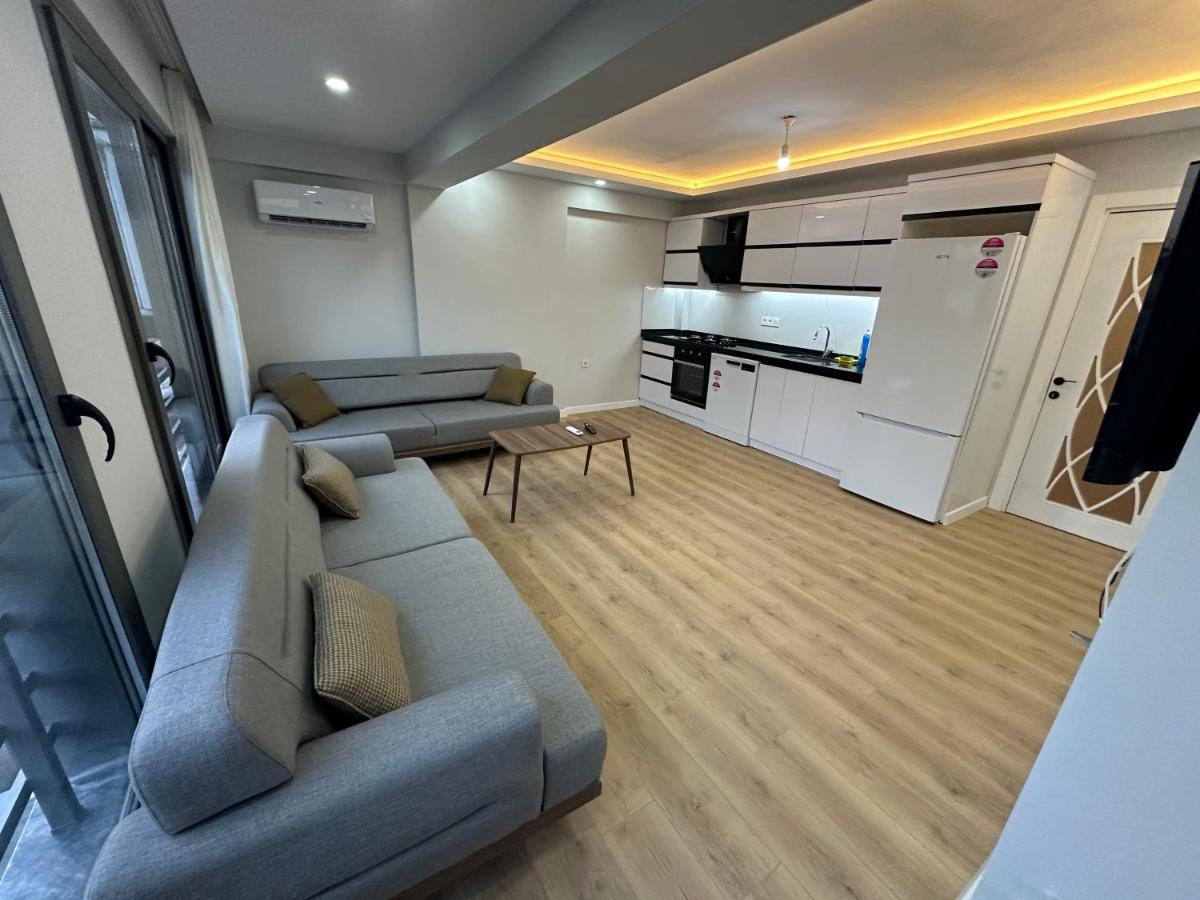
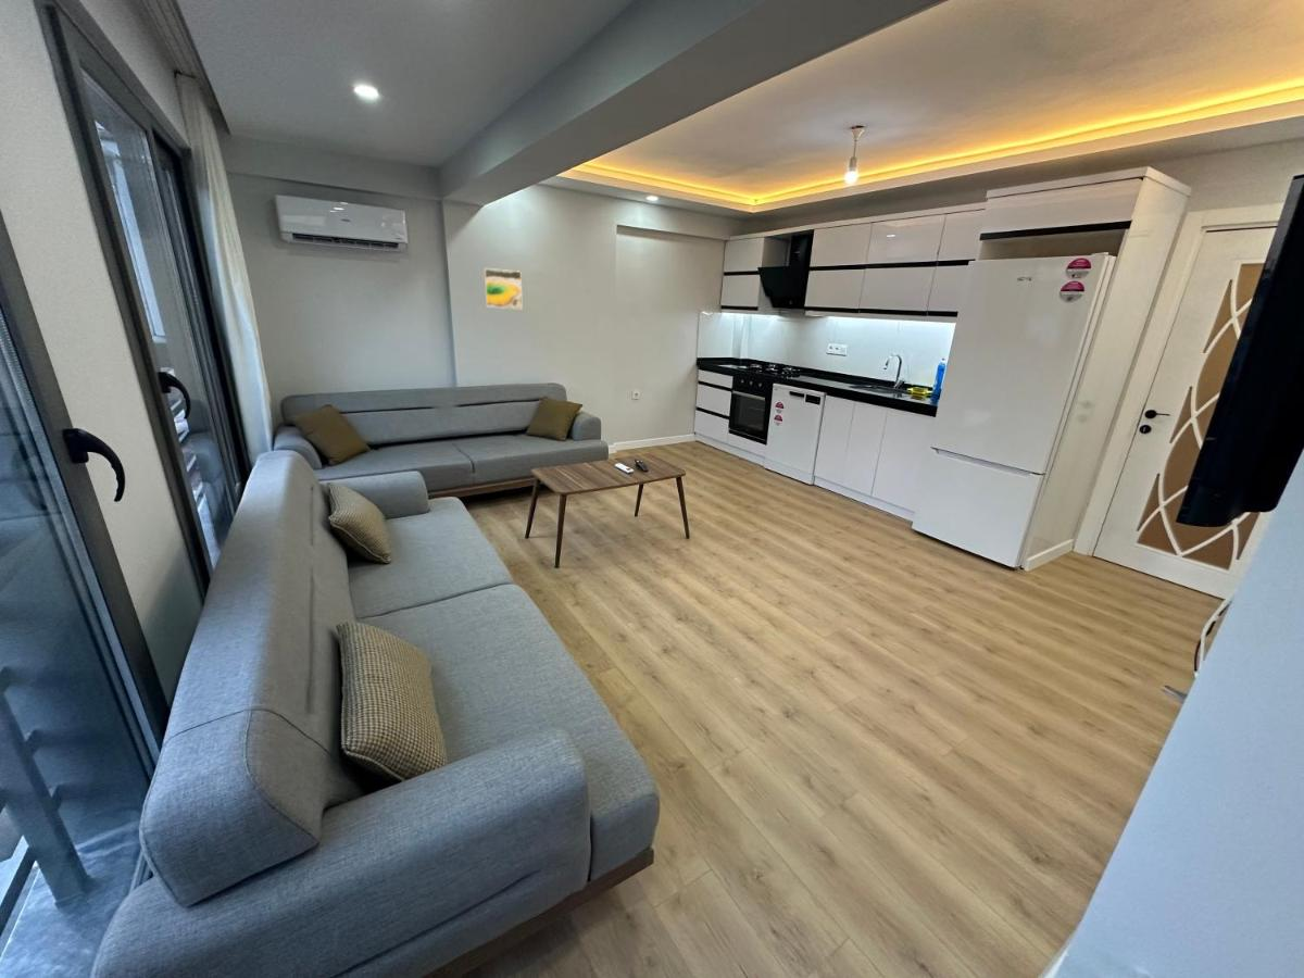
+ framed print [482,267,524,310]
